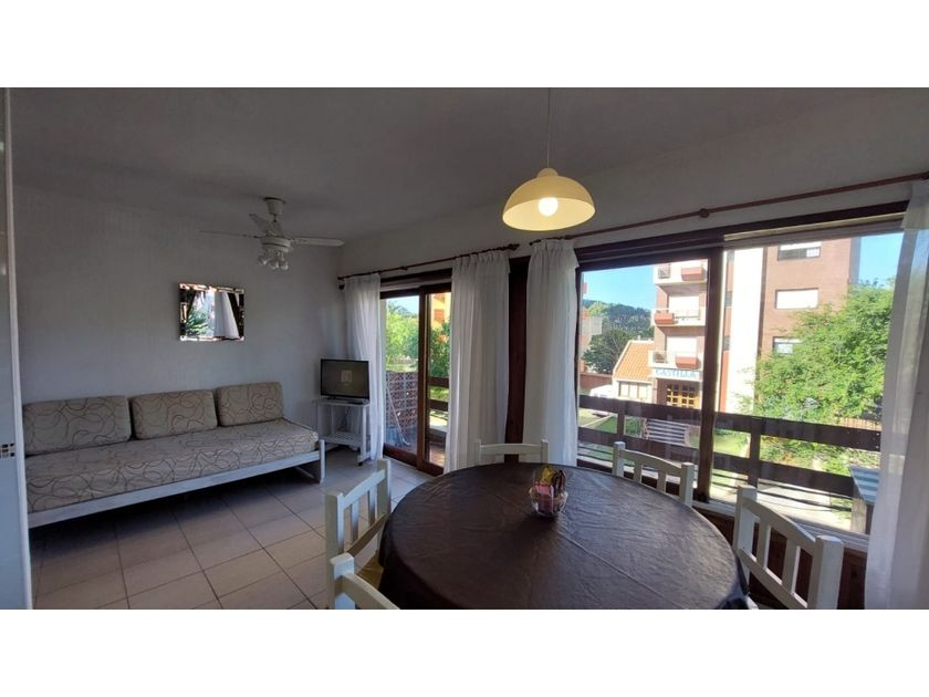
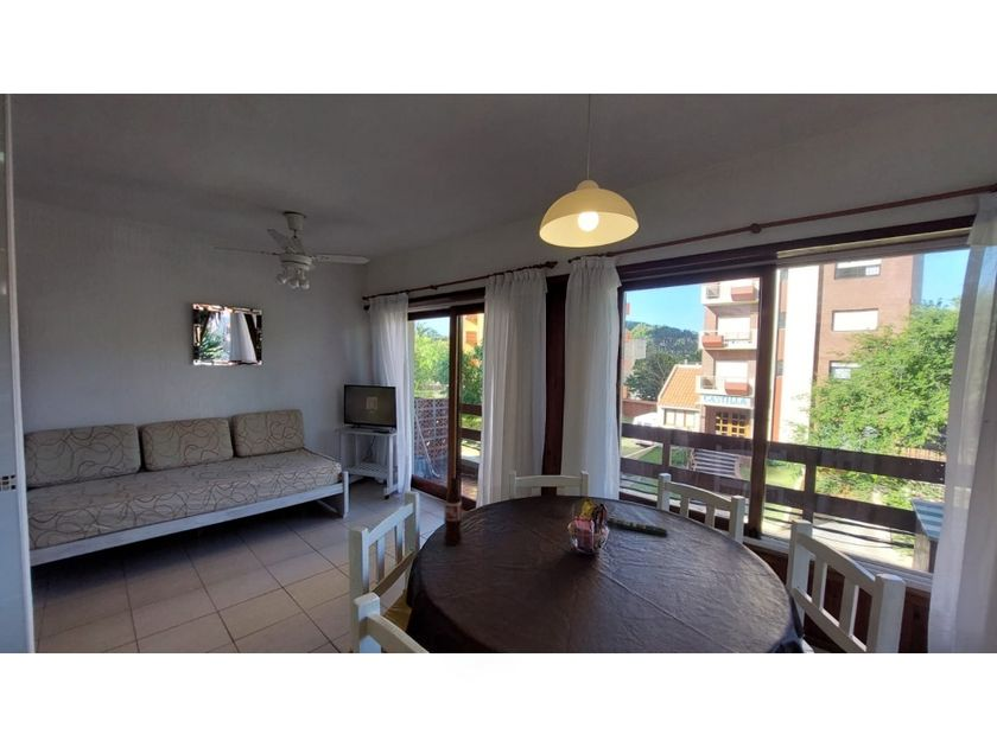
+ bottle [443,477,464,547]
+ remote control [605,516,668,538]
